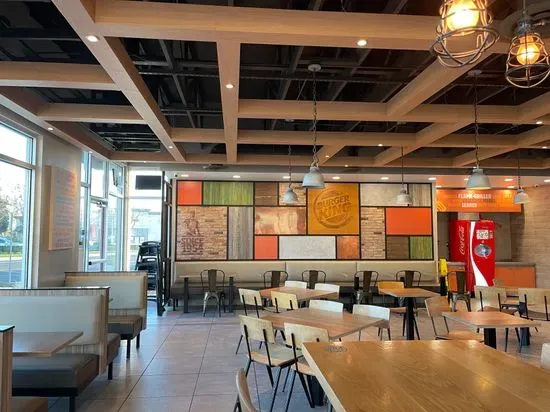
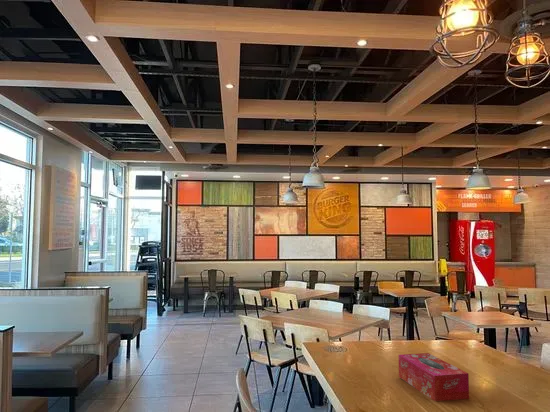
+ tissue box [397,352,470,402]
